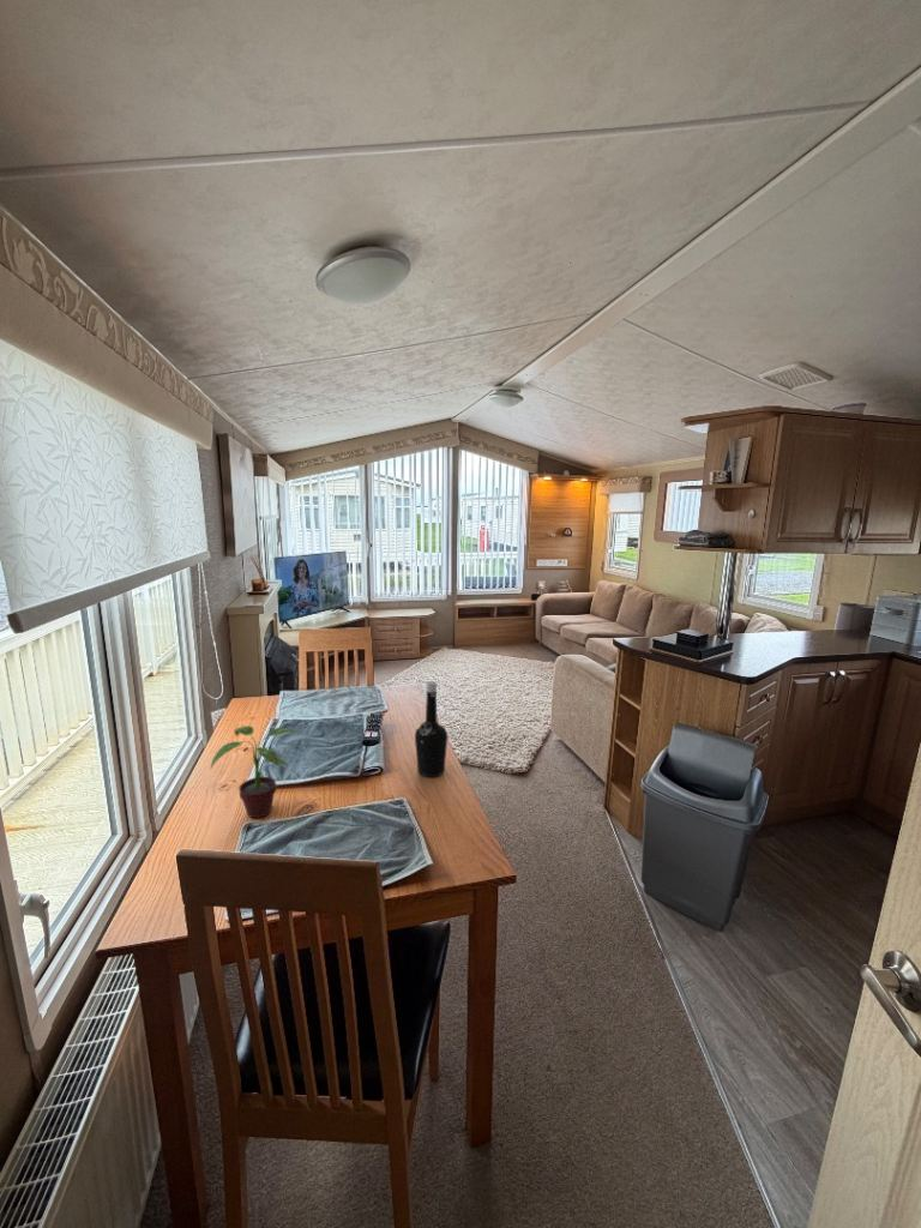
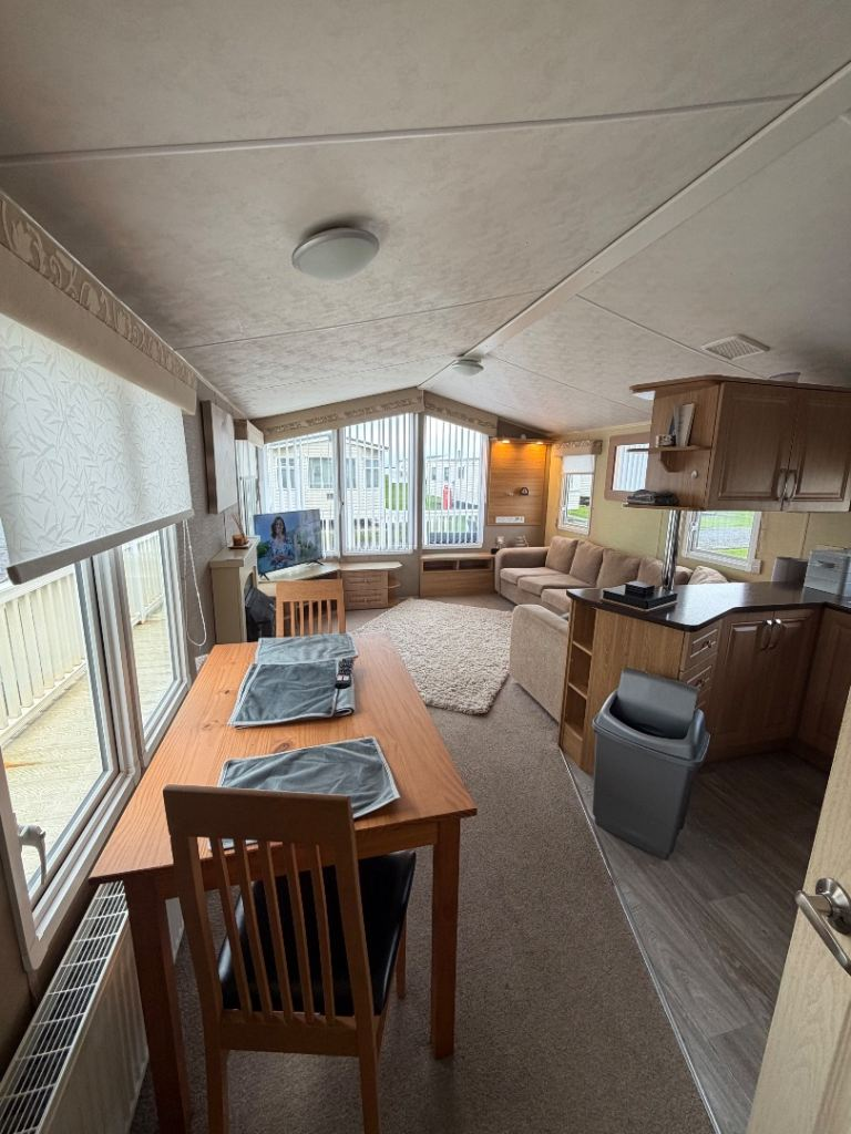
- potted plant [209,724,300,819]
- bottle [414,680,449,778]
